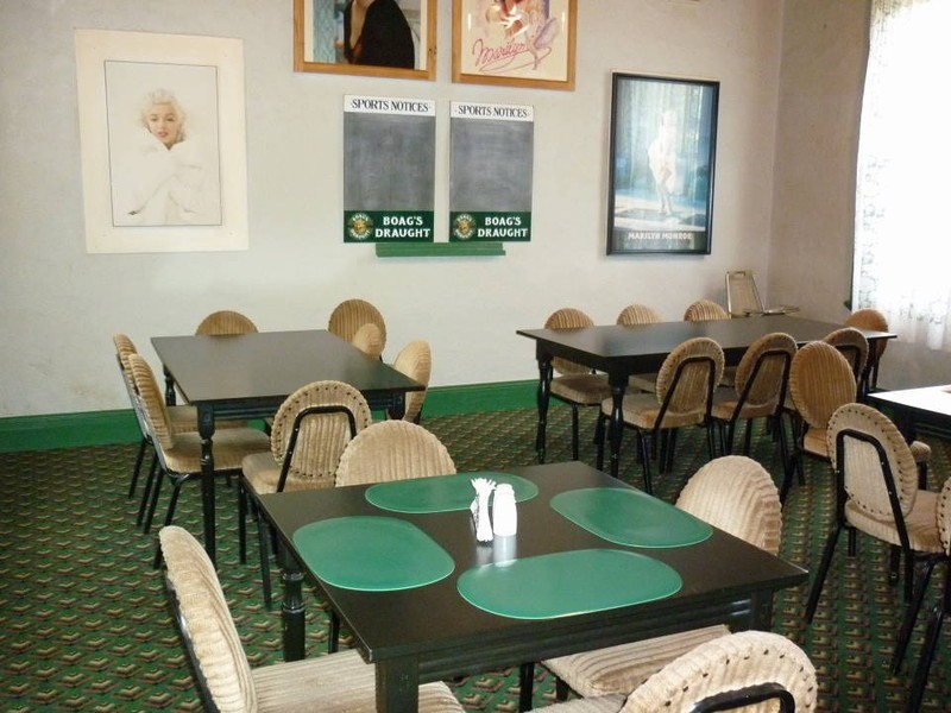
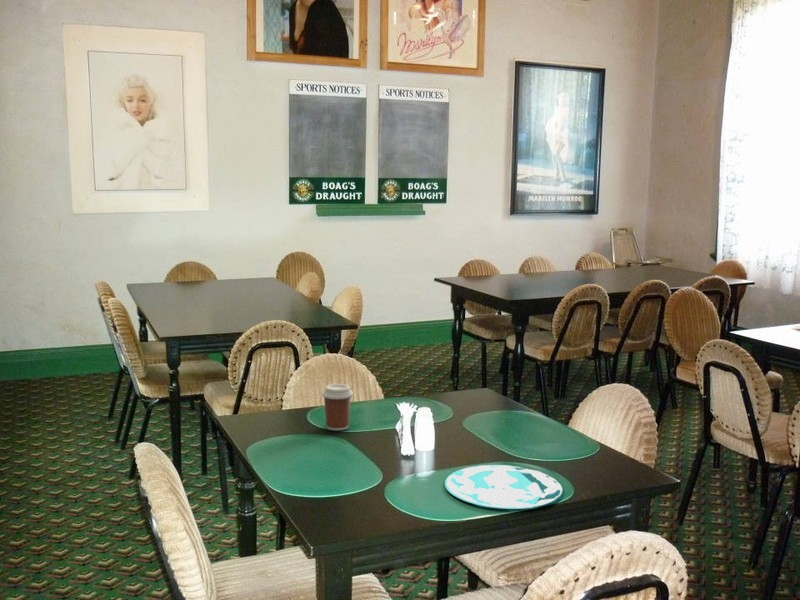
+ coffee cup [321,383,354,432]
+ plate [444,464,564,510]
